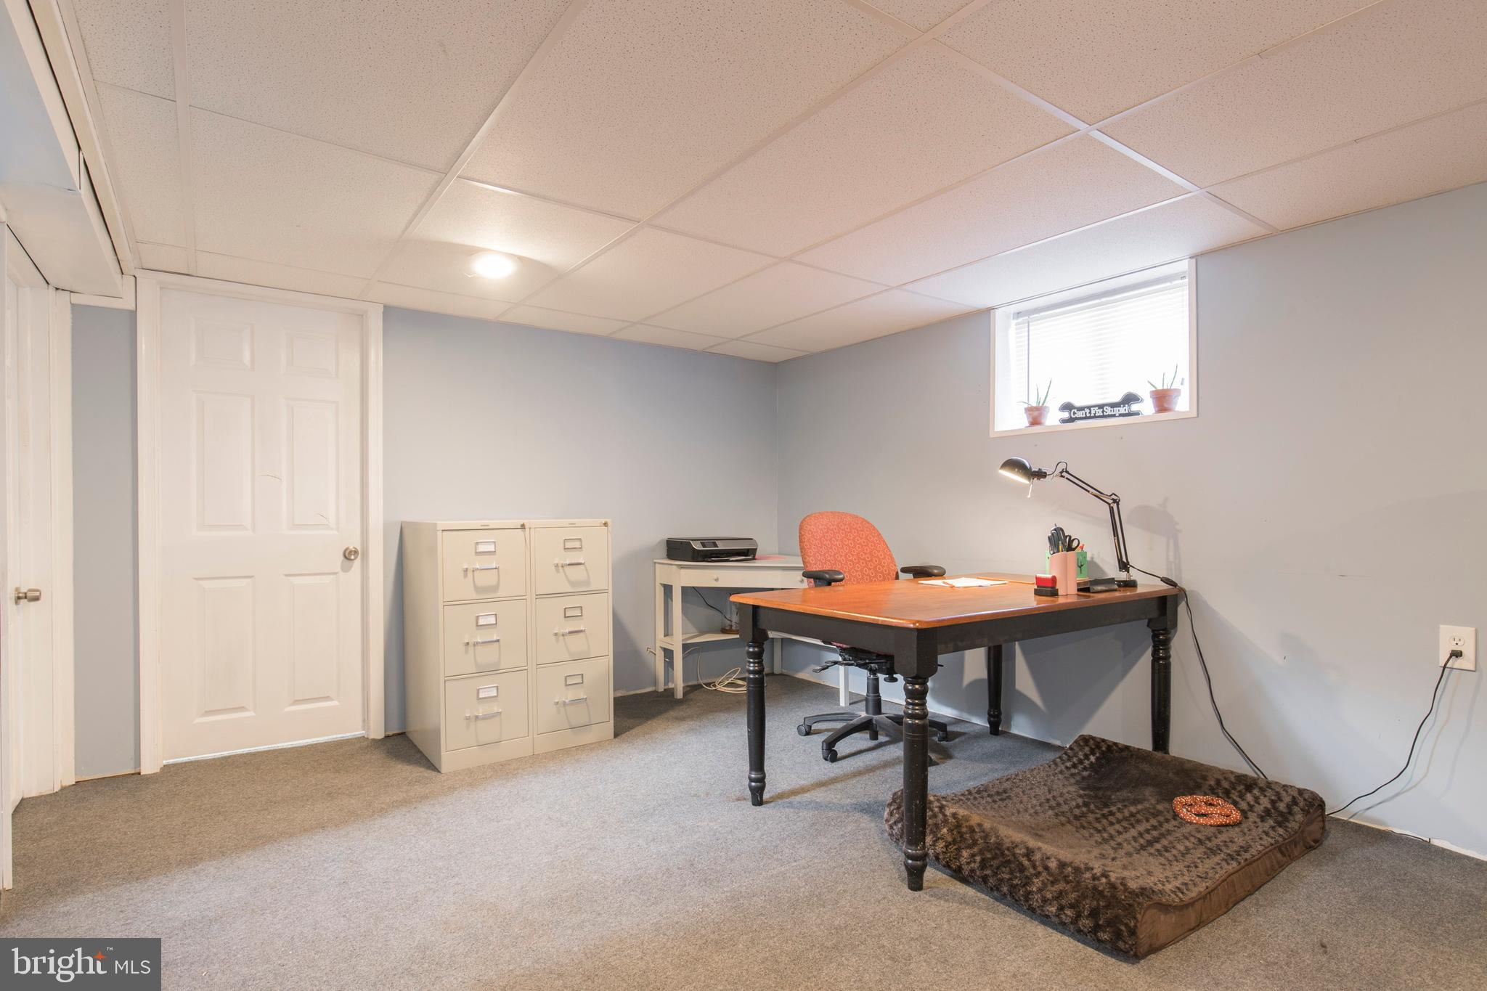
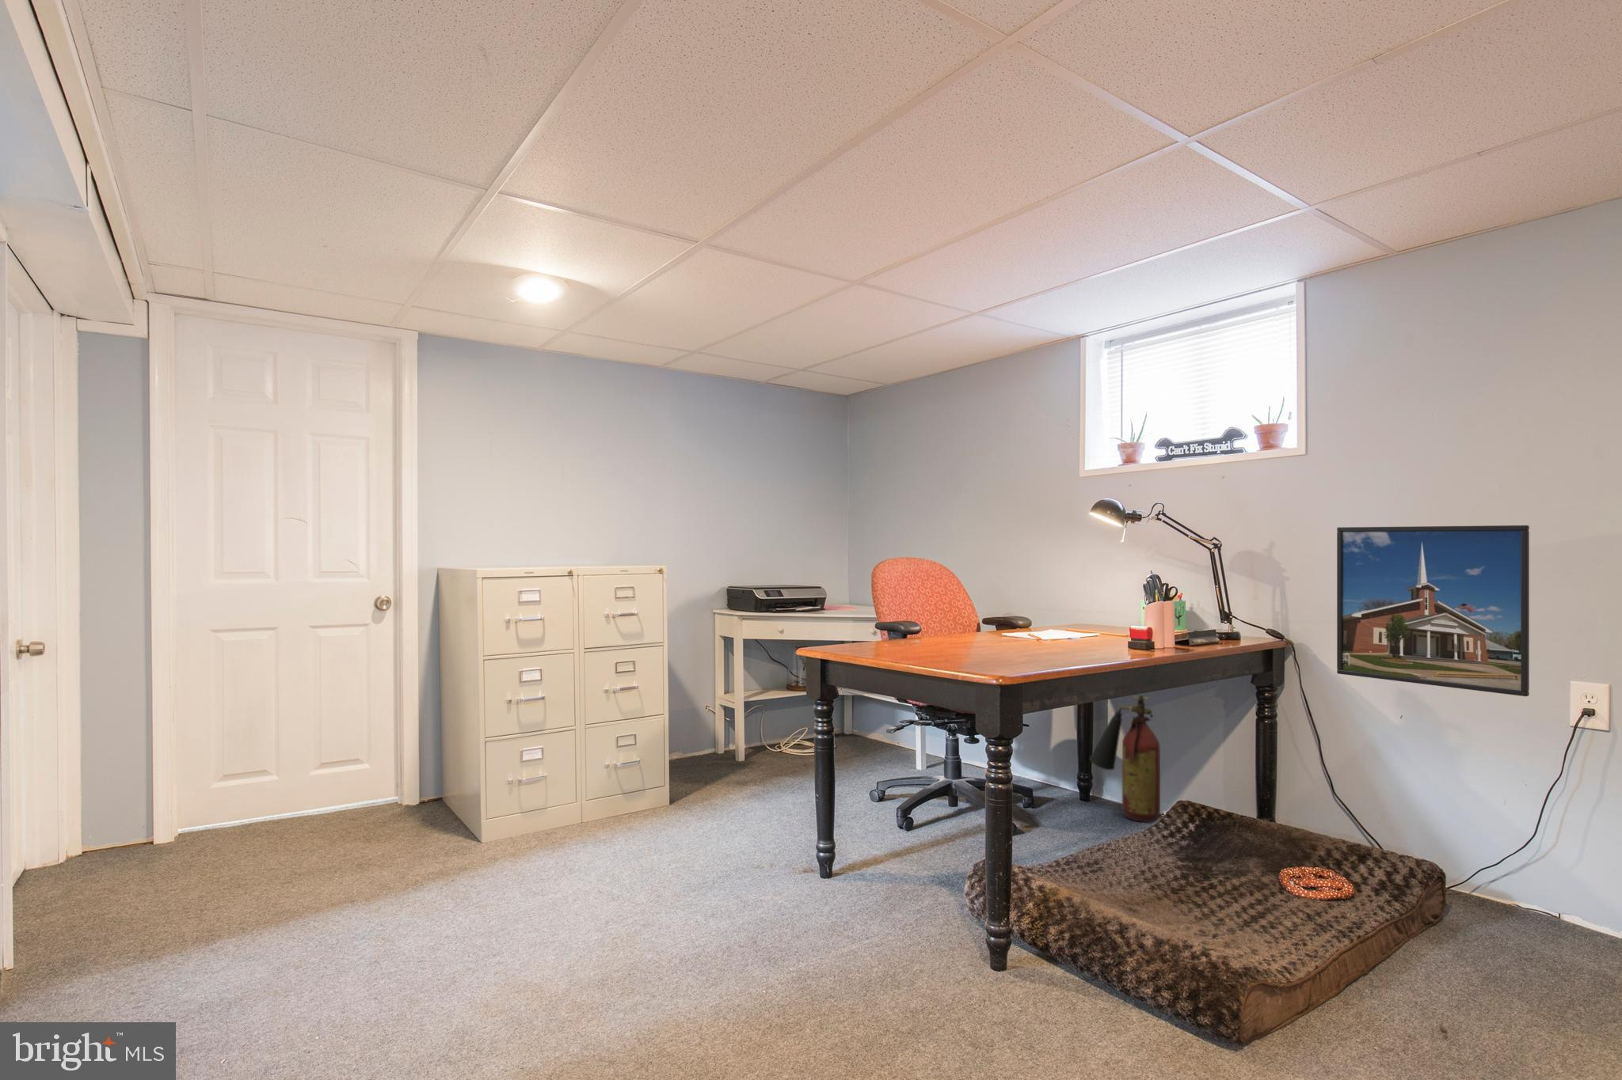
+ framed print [1336,524,1530,697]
+ fire extinguisher [1089,694,1161,823]
